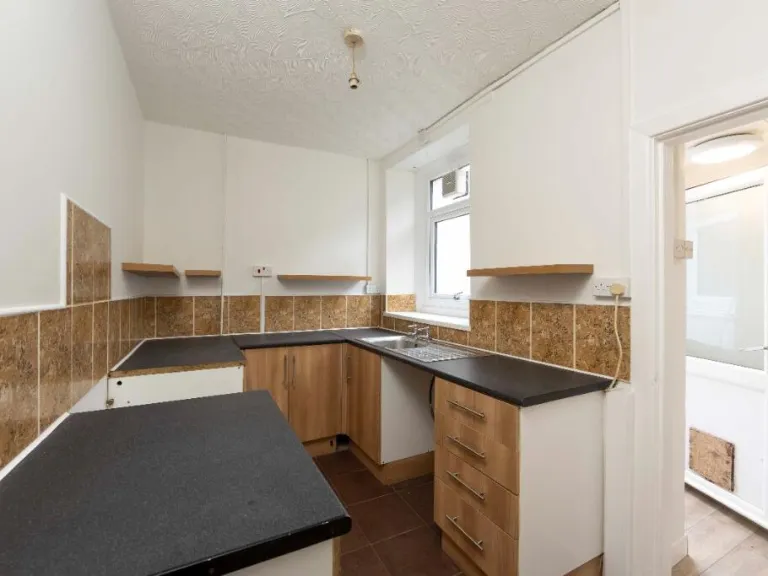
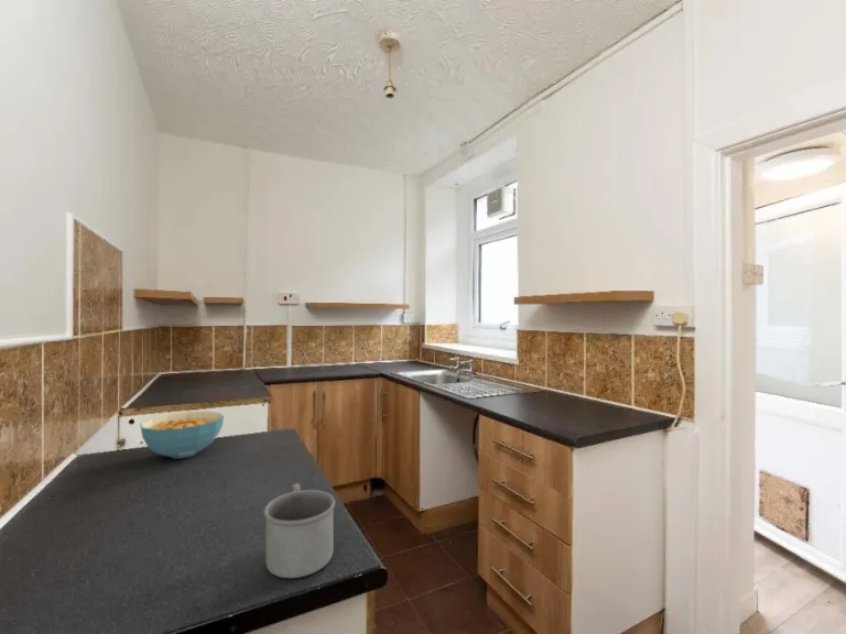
+ mug [263,482,336,579]
+ cereal bowl [139,411,225,460]
